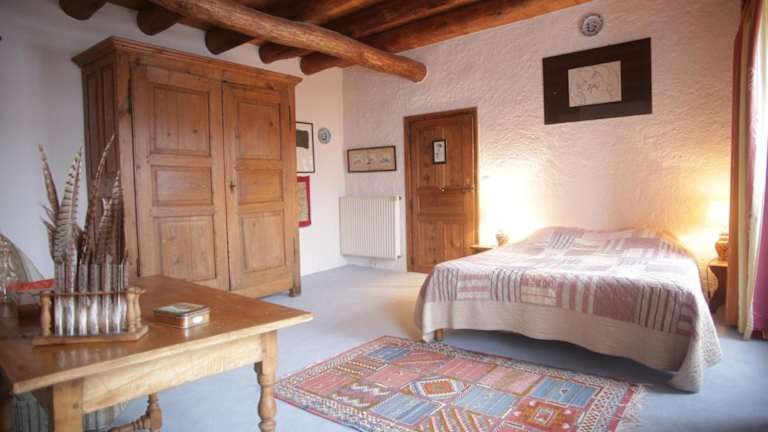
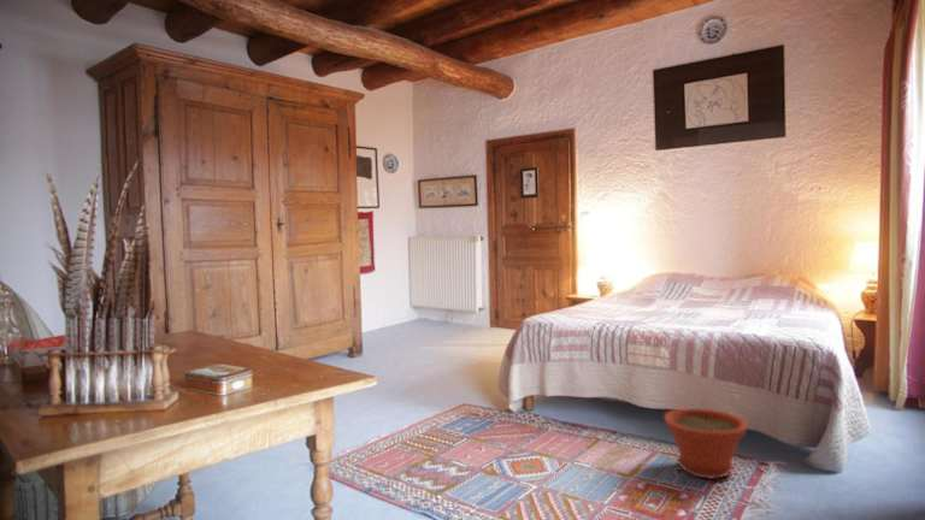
+ plant pot [664,407,749,480]
